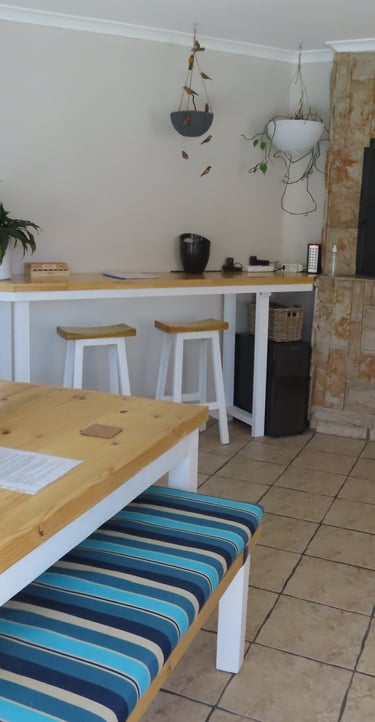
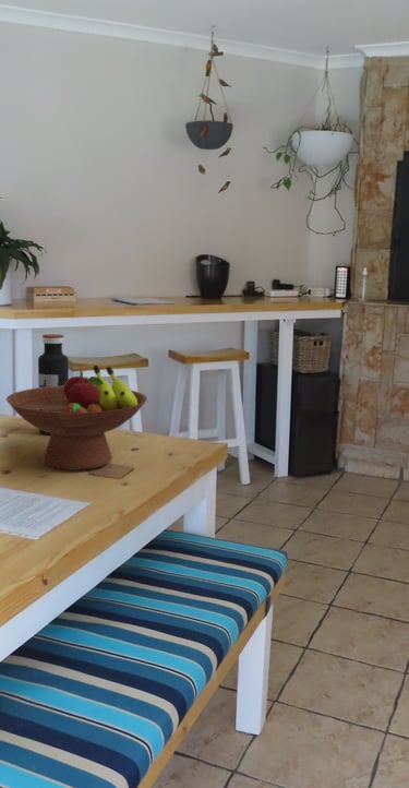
+ water bottle [37,333,70,435]
+ fruit bowl [5,365,148,471]
